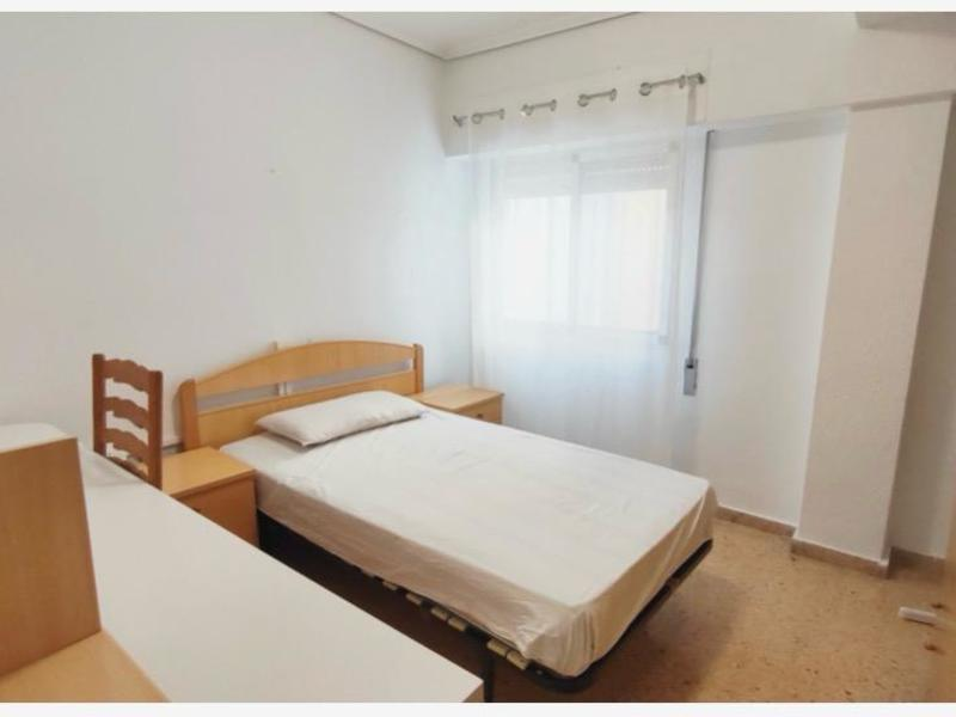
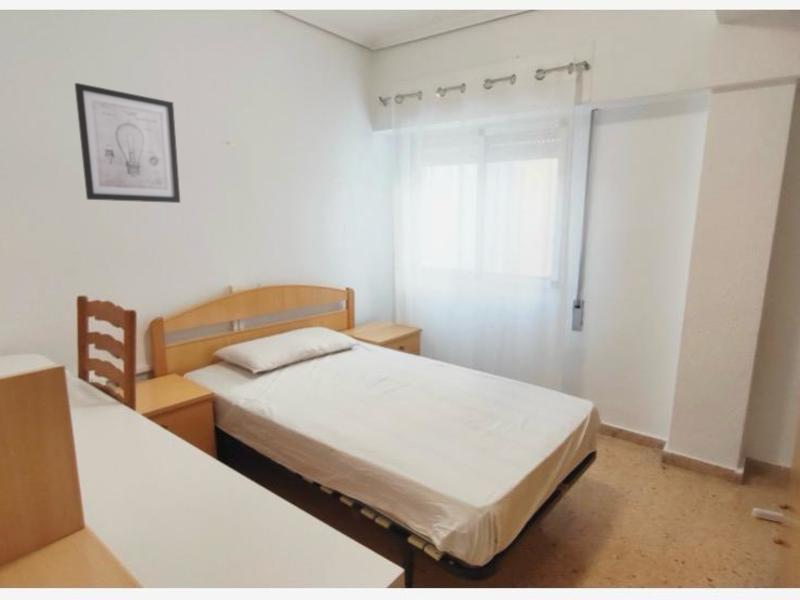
+ wall art [74,82,181,204]
